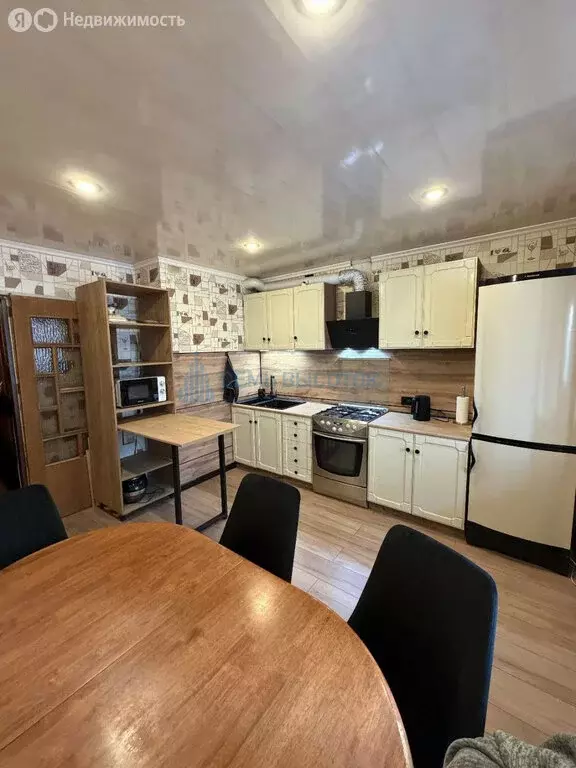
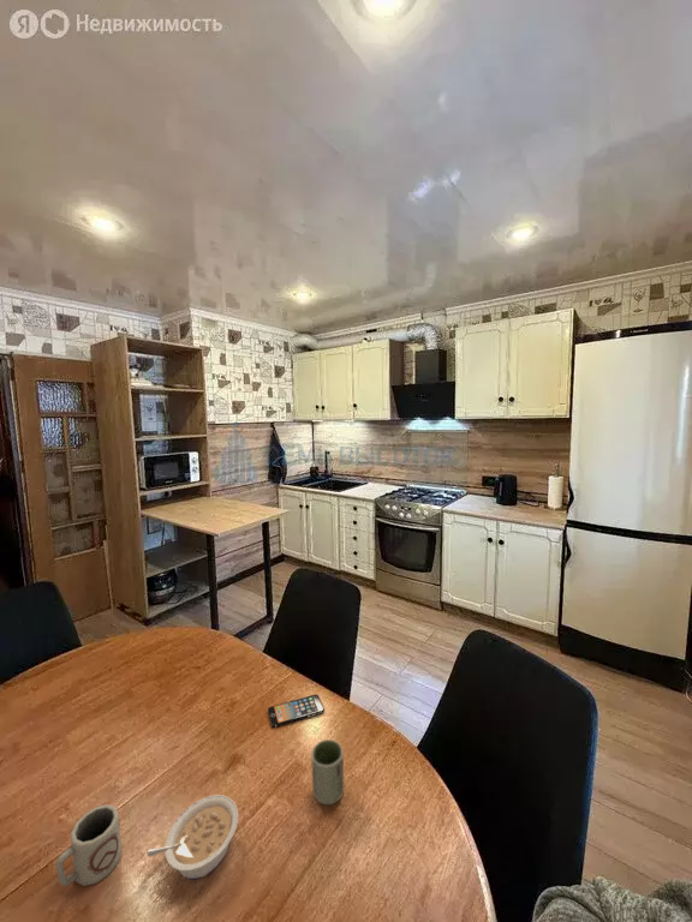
+ cup [54,803,123,887]
+ legume [147,794,239,880]
+ cup [310,738,345,806]
+ smartphone [267,693,326,729]
